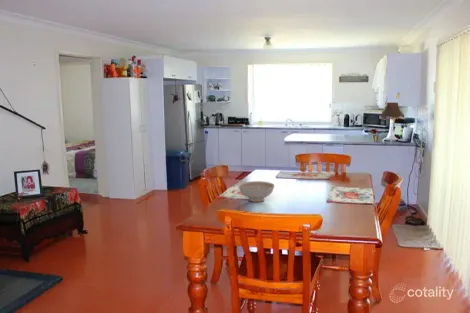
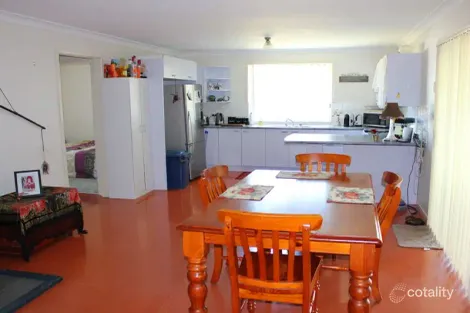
- decorative bowl [238,180,275,203]
